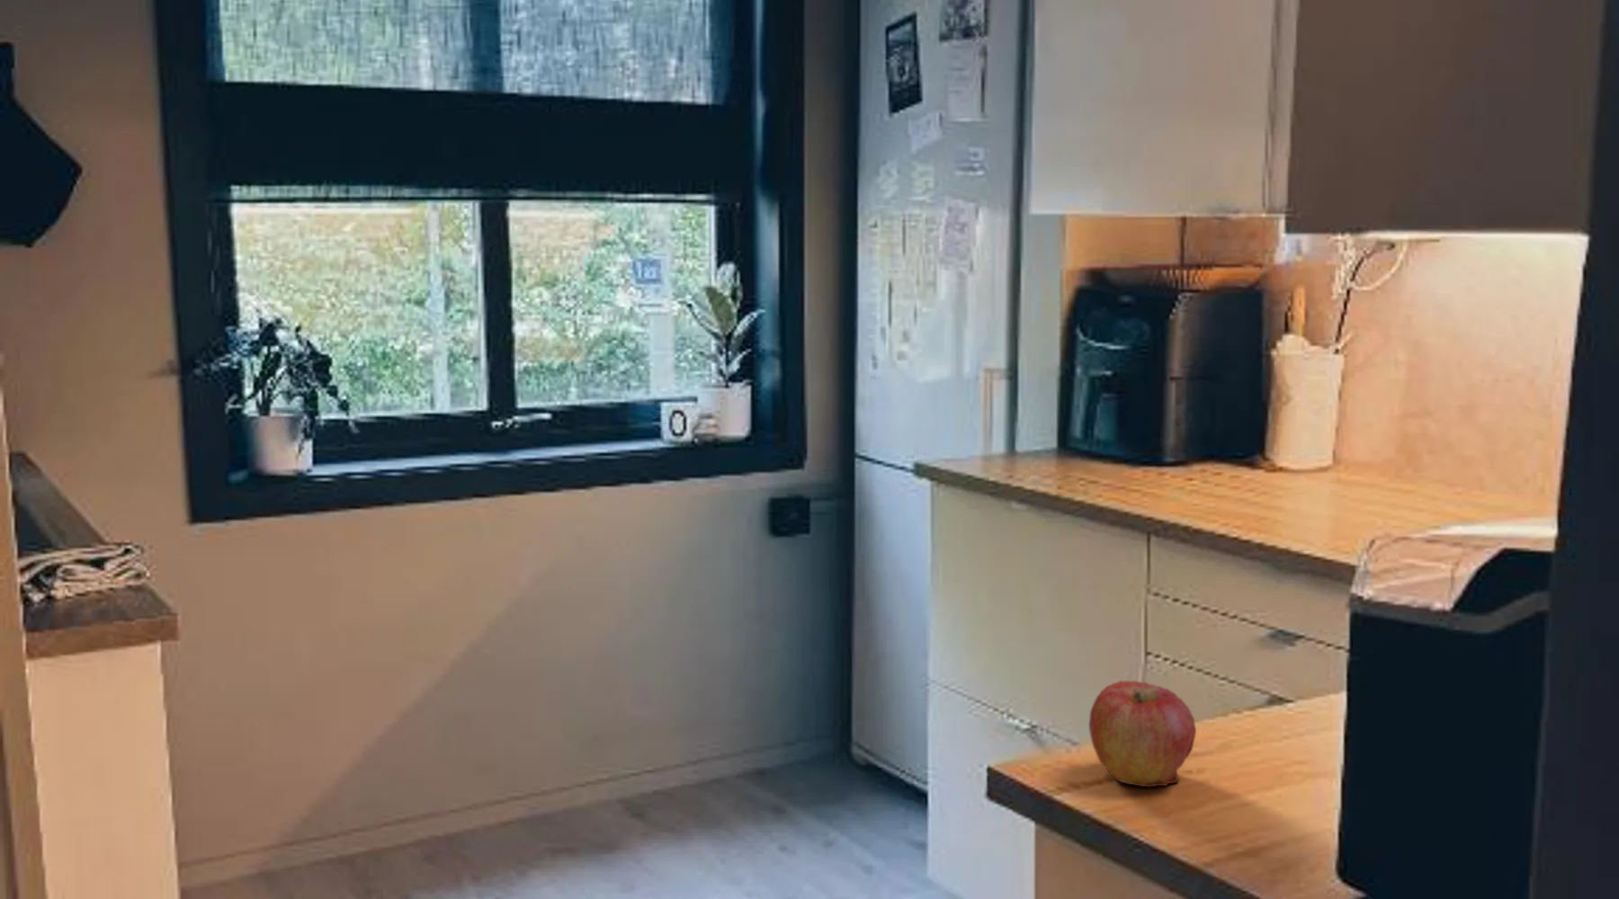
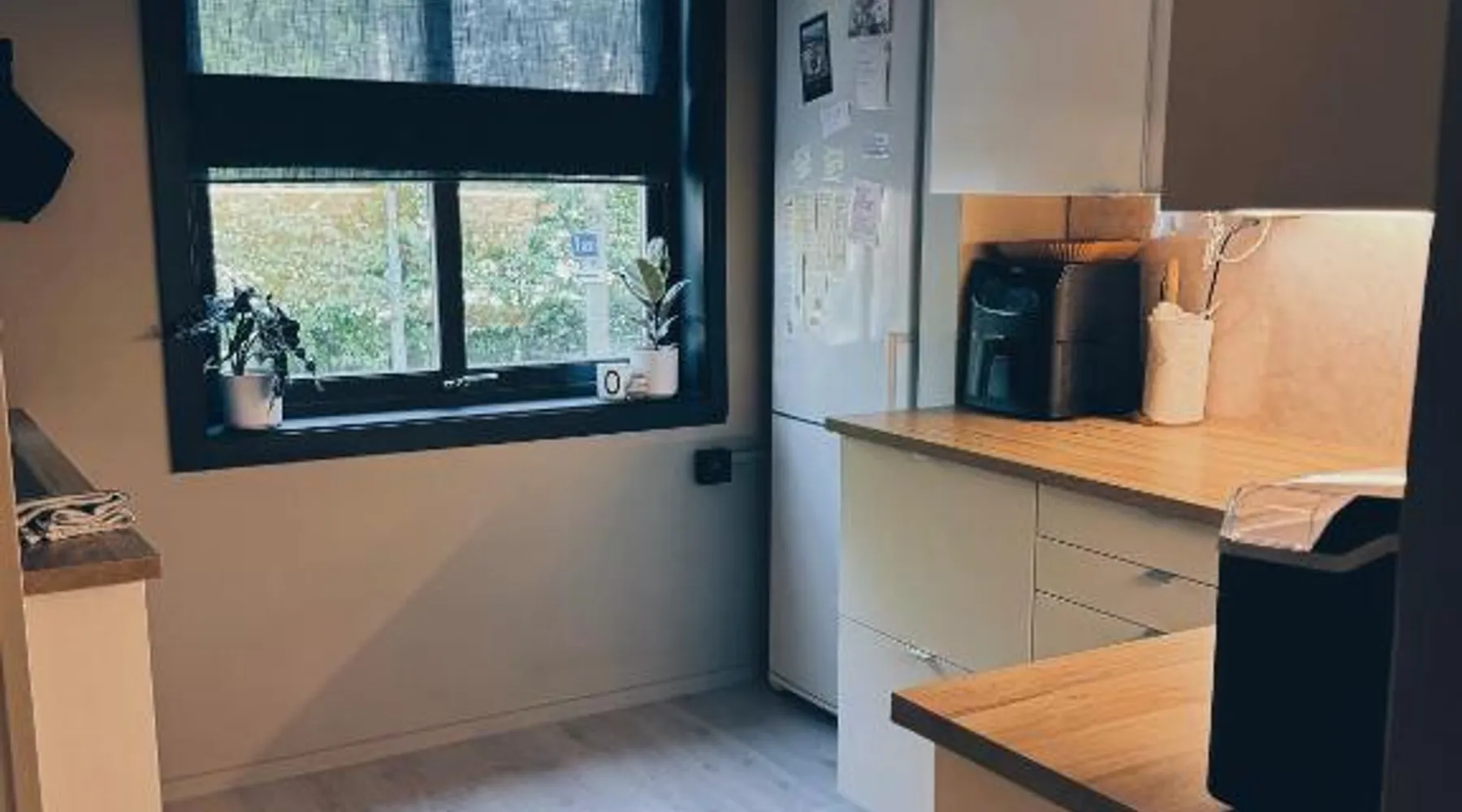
- apple [1089,680,1197,787]
